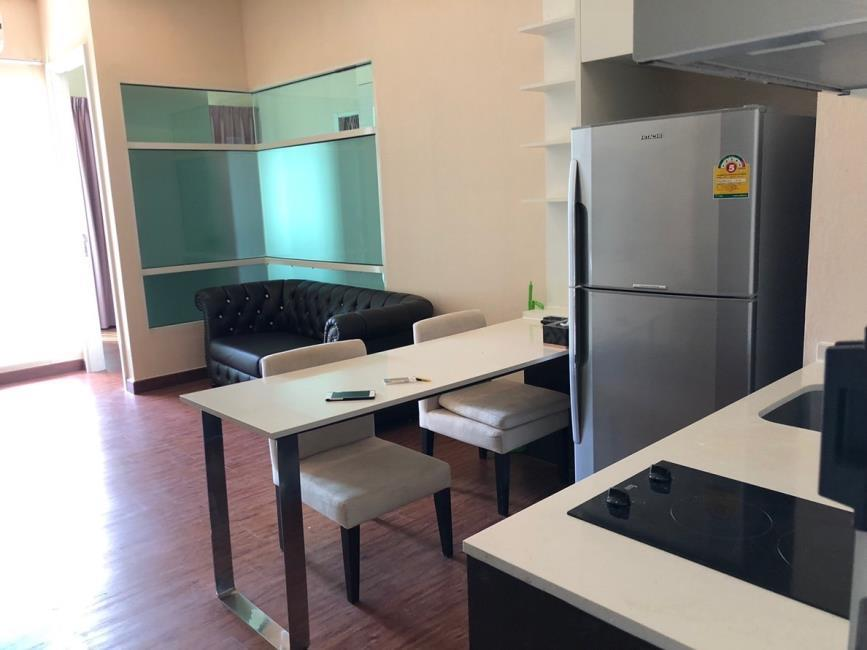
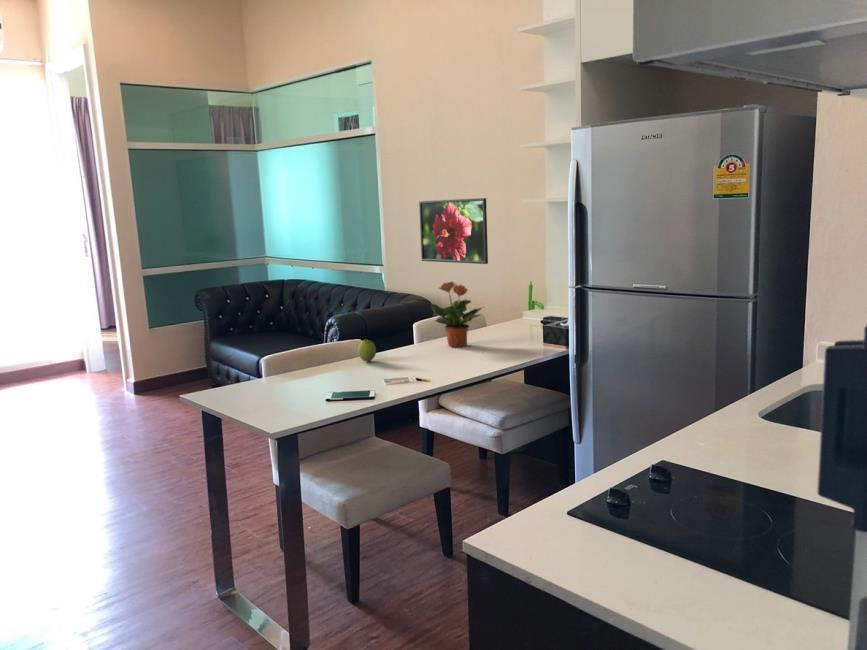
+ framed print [418,197,489,265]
+ potted plant [429,280,486,348]
+ fruit [357,339,377,363]
